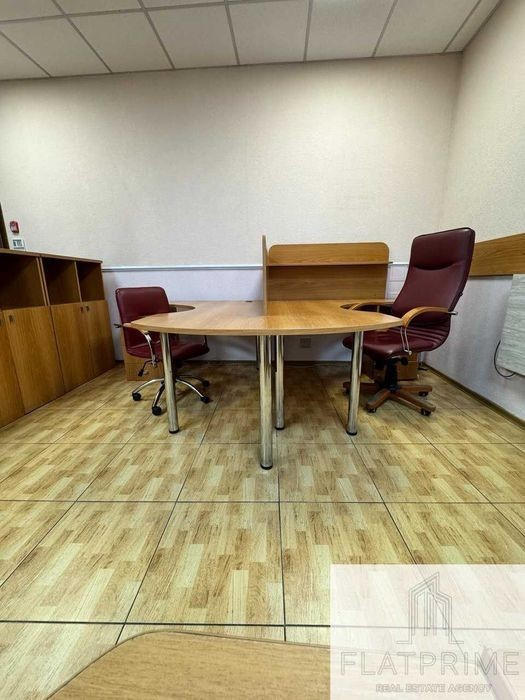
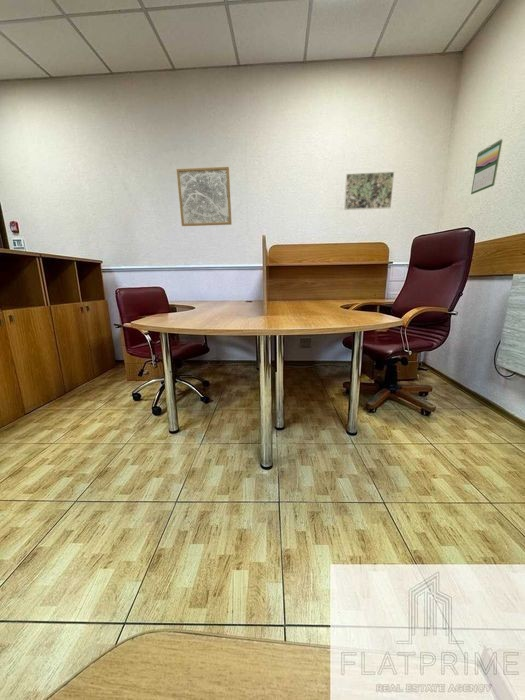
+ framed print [343,171,395,211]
+ wall art [176,166,233,227]
+ calendar [470,138,503,195]
